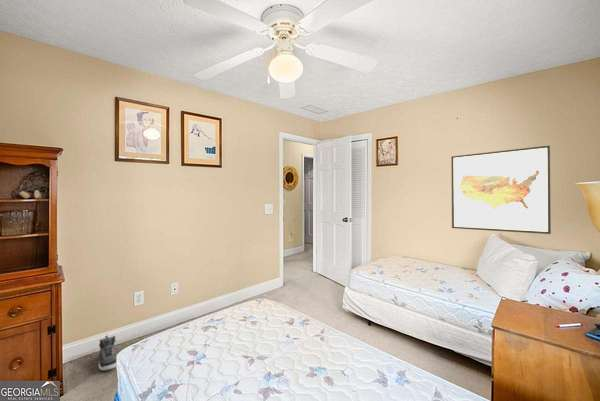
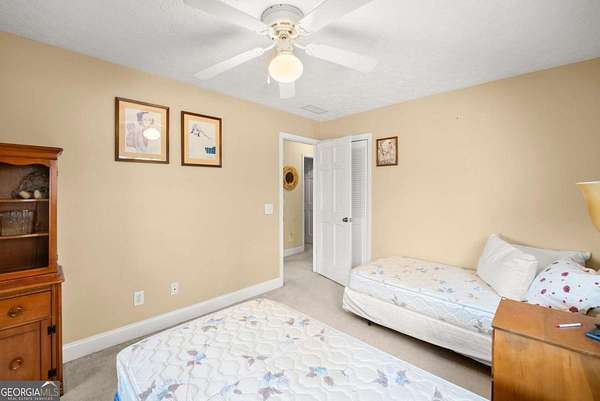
- sneaker [98,335,117,371]
- wall art [450,145,552,235]
